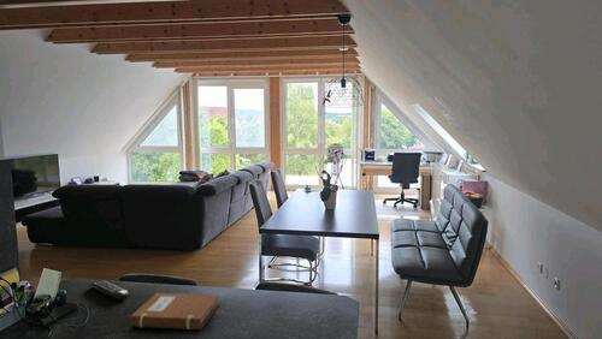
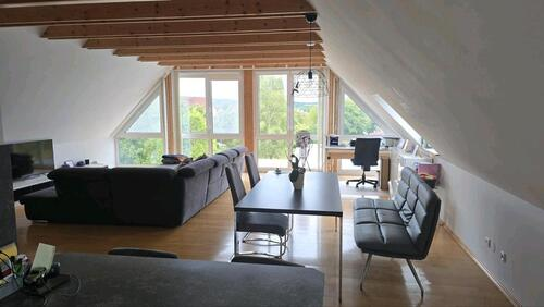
- remote control [89,279,130,302]
- notebook [128,292,220,331]
